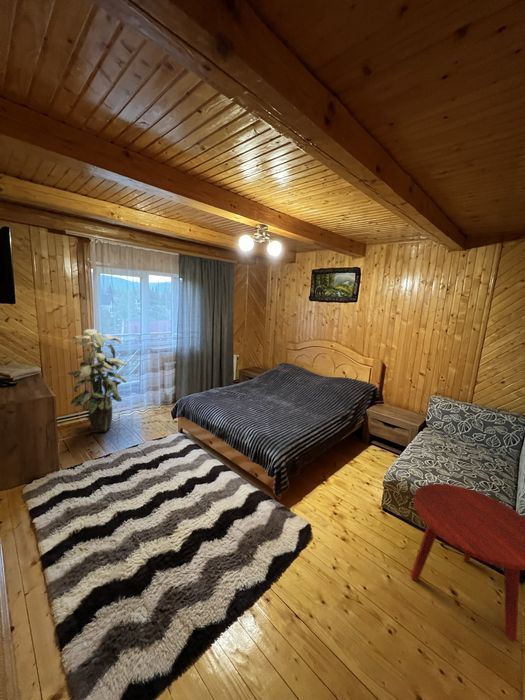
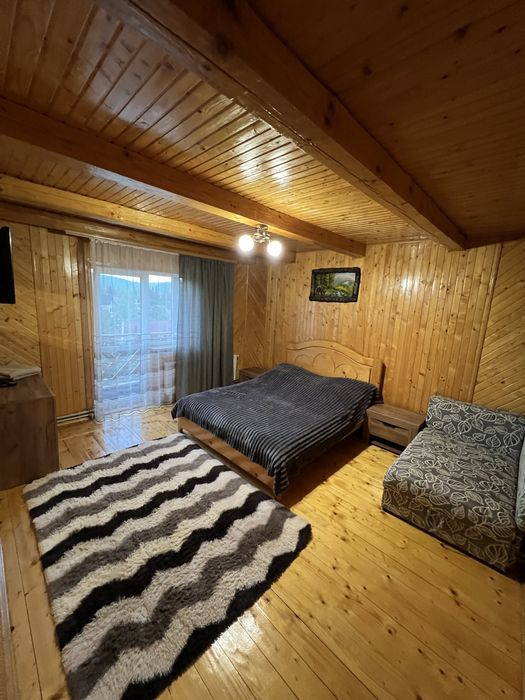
- indoor plant [66,328,127,433]
- side table [410,482,525,643]
